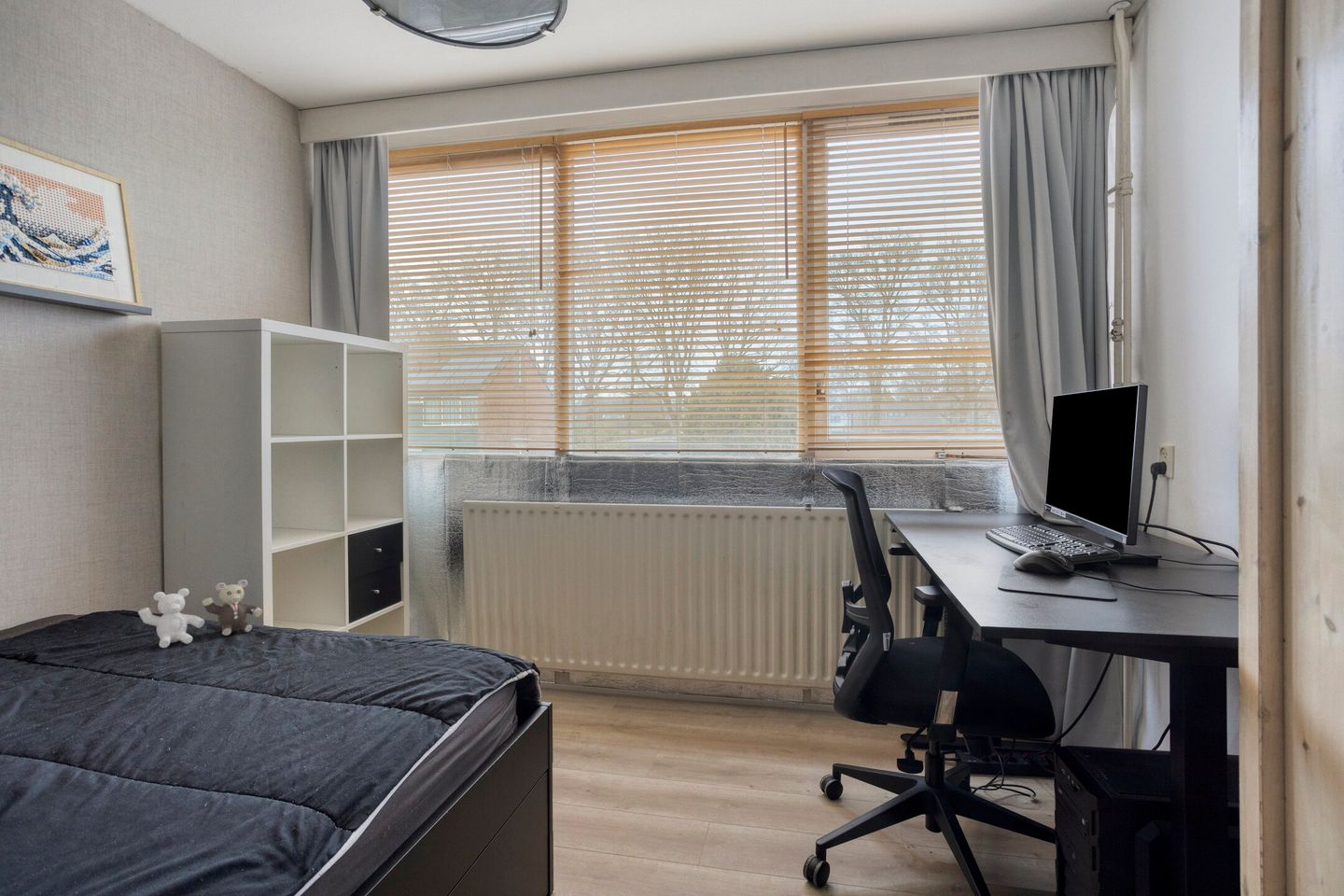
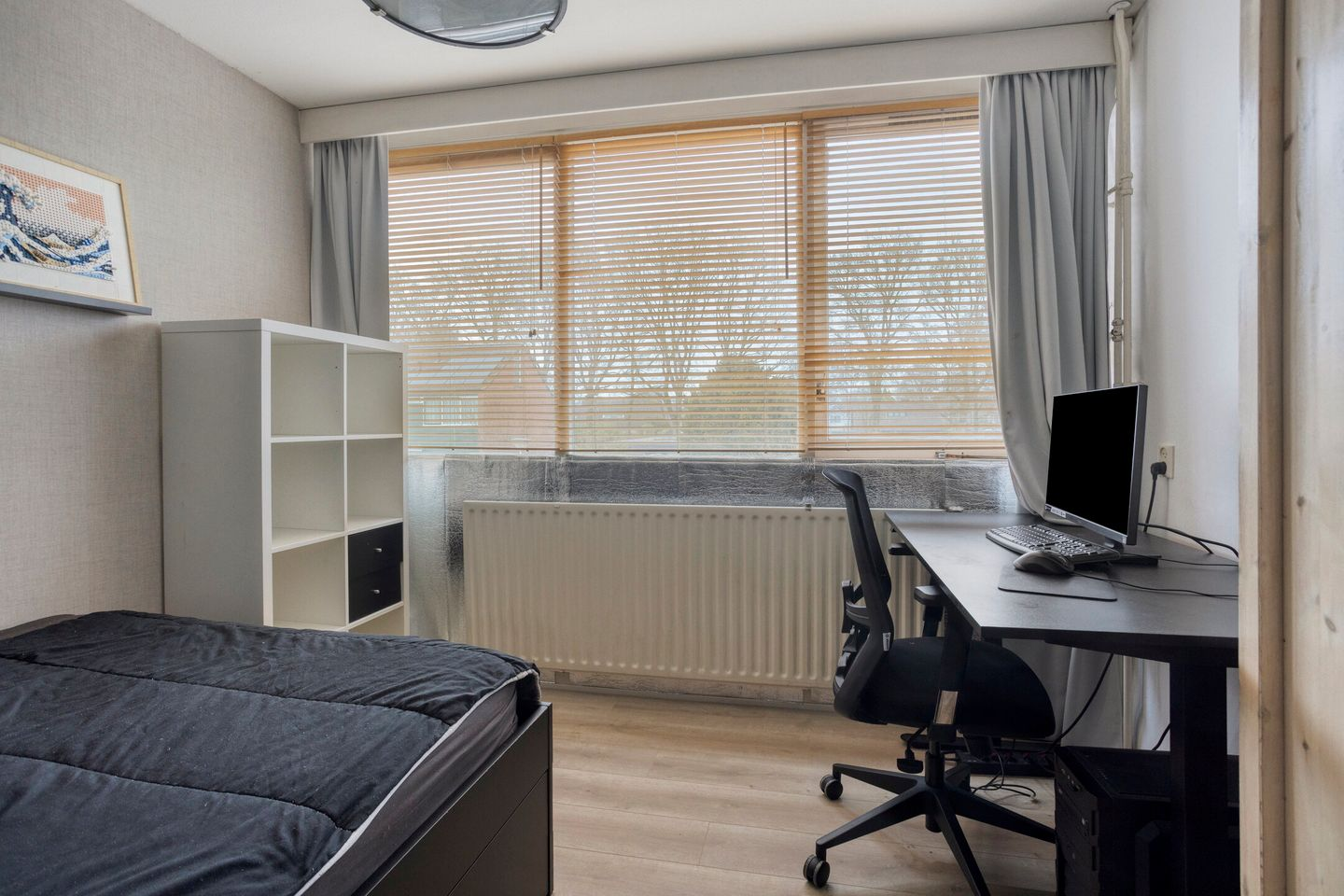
- teddy bear [137,579,263,649]
